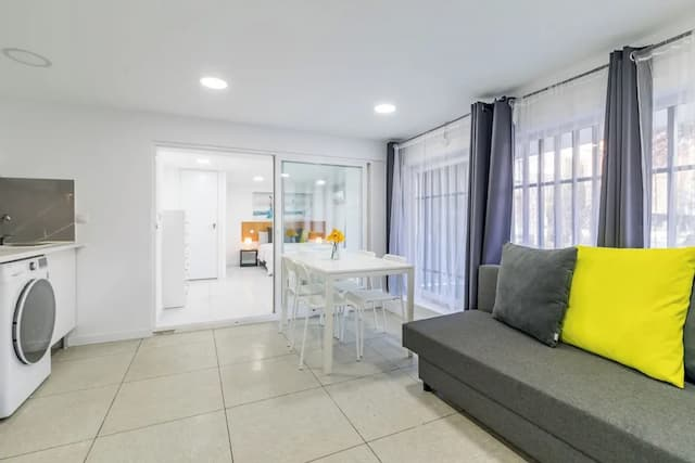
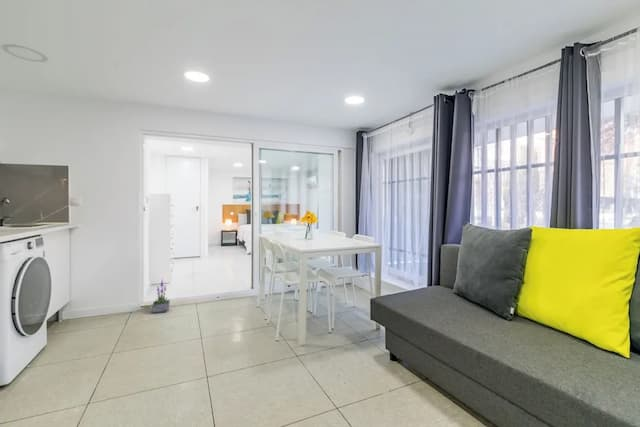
+ potted plant [151,277,171,314]
